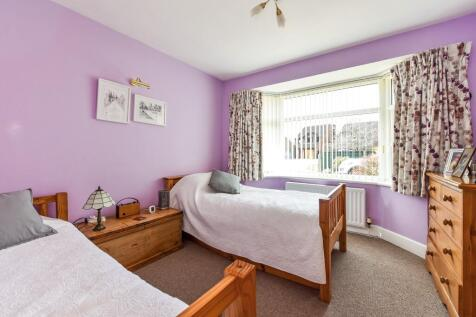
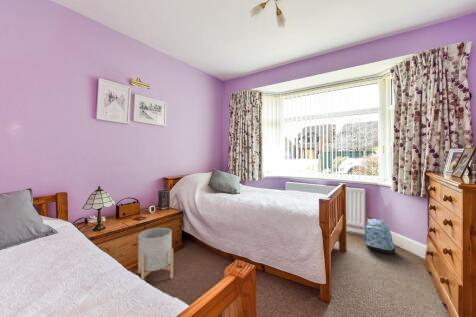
+ backpack [363,218,396,255]
+ planter [137,227,174,281]
